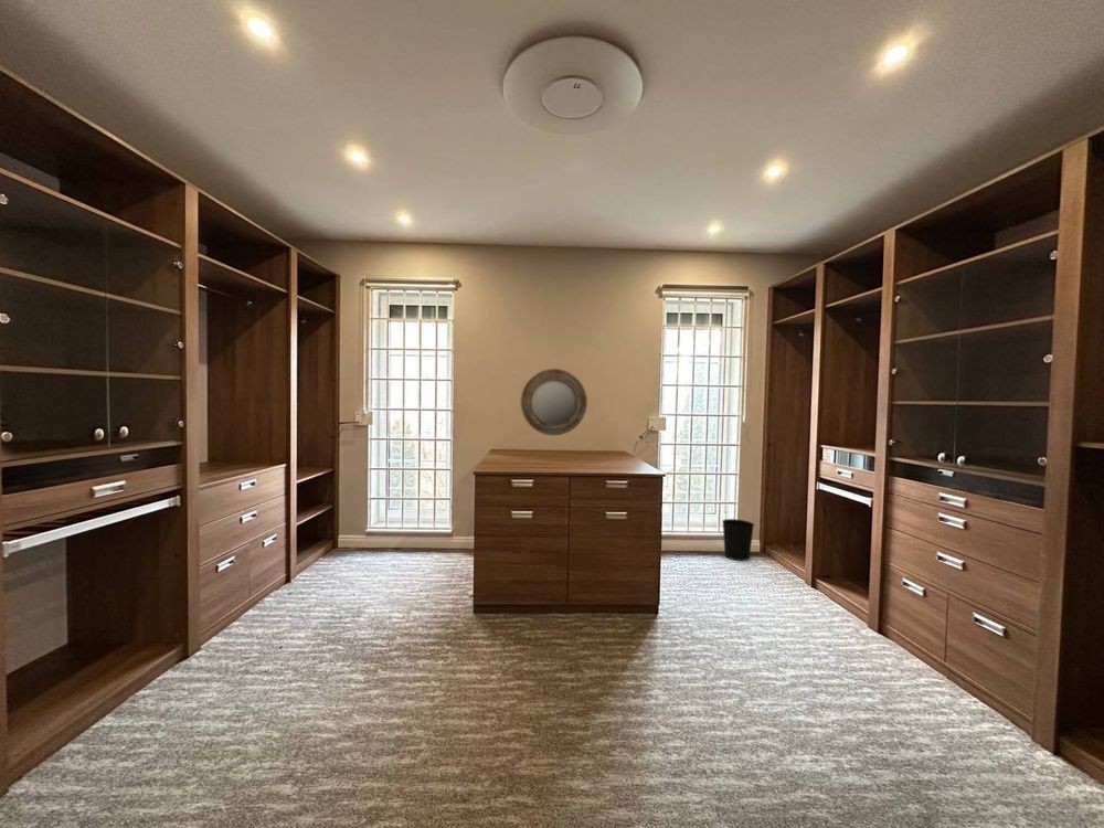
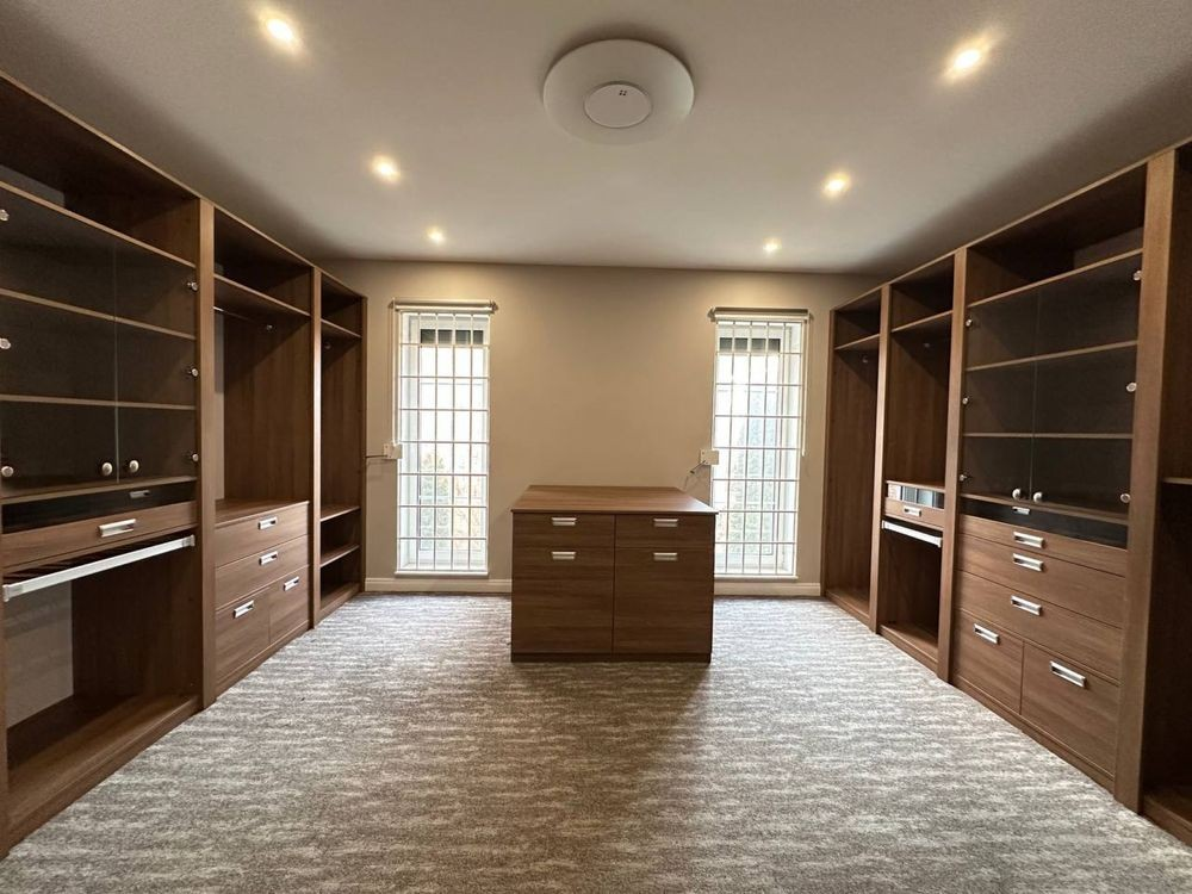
- home mirror [520,368,588,436]
- wastebasket [721,518,755,562]
